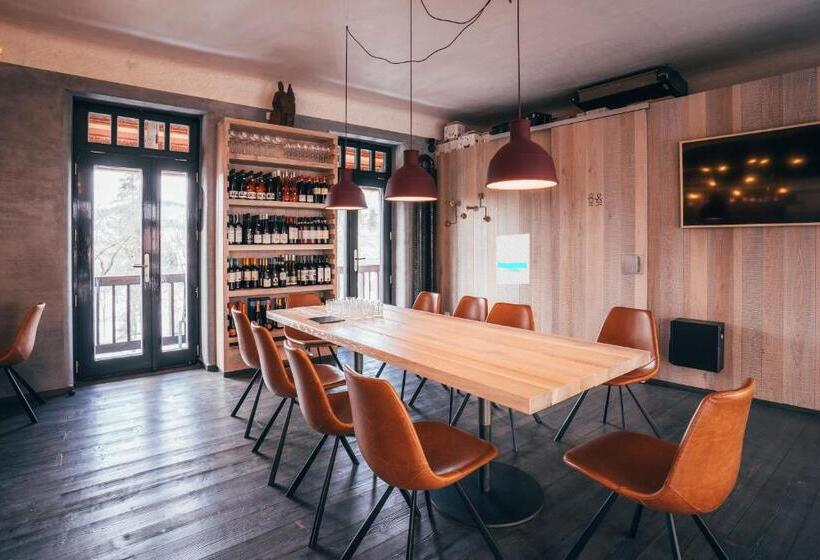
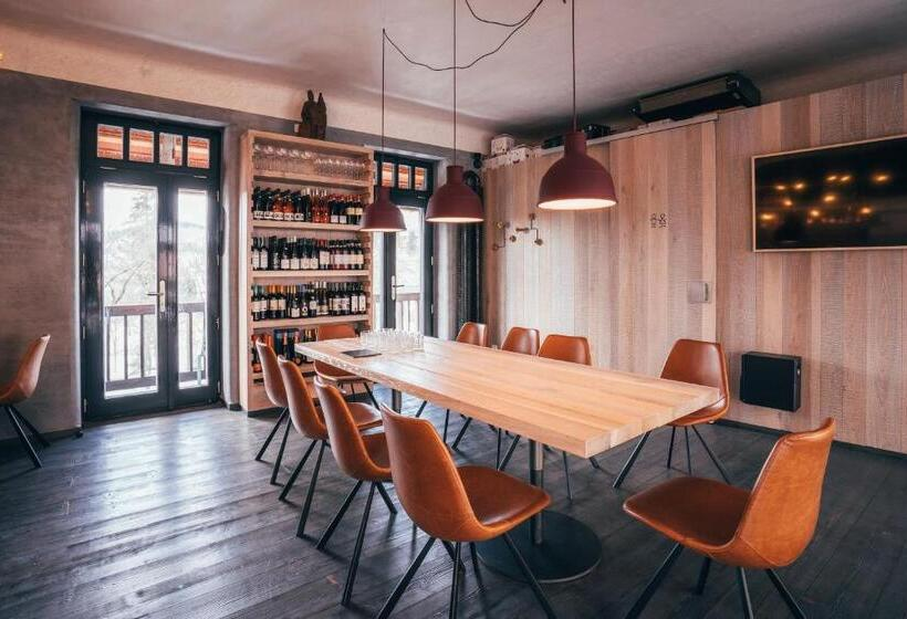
- wall art [495,233,531,284]
